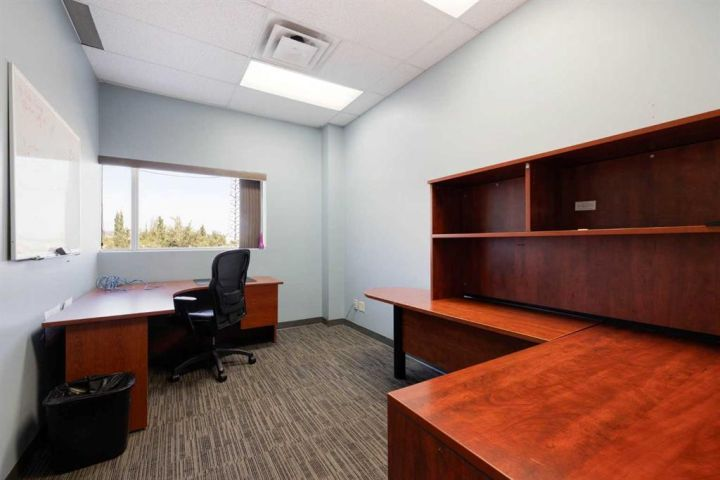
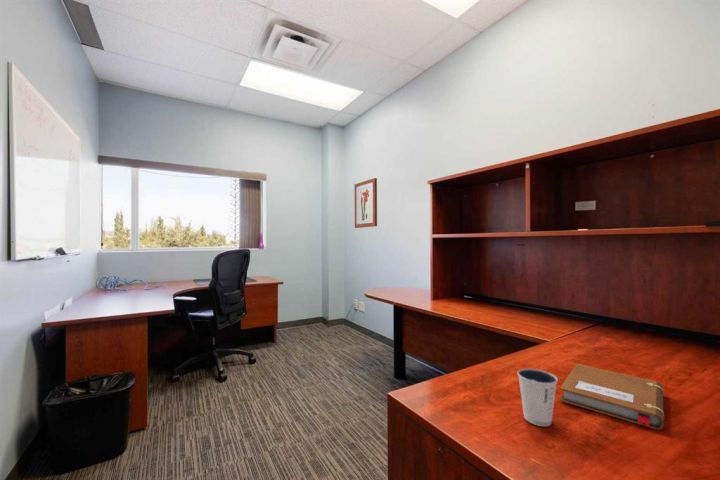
+ wall art [353,177,378,229]
+ notebook [559,363,665,431]
+ dixie cup [517,367,559,427]
